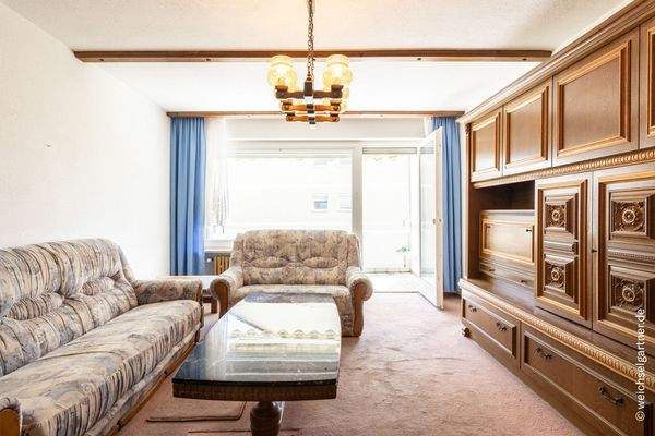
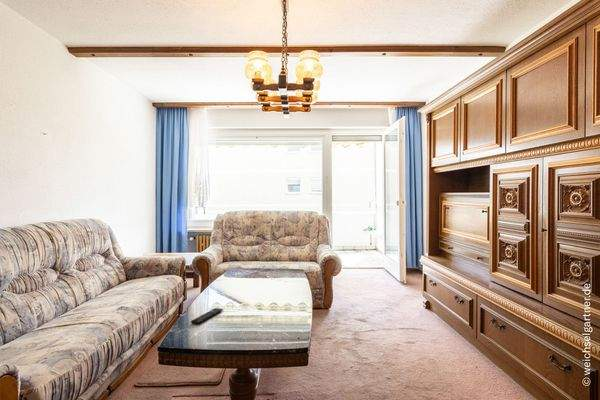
+ remote control [190,307,224,325]
